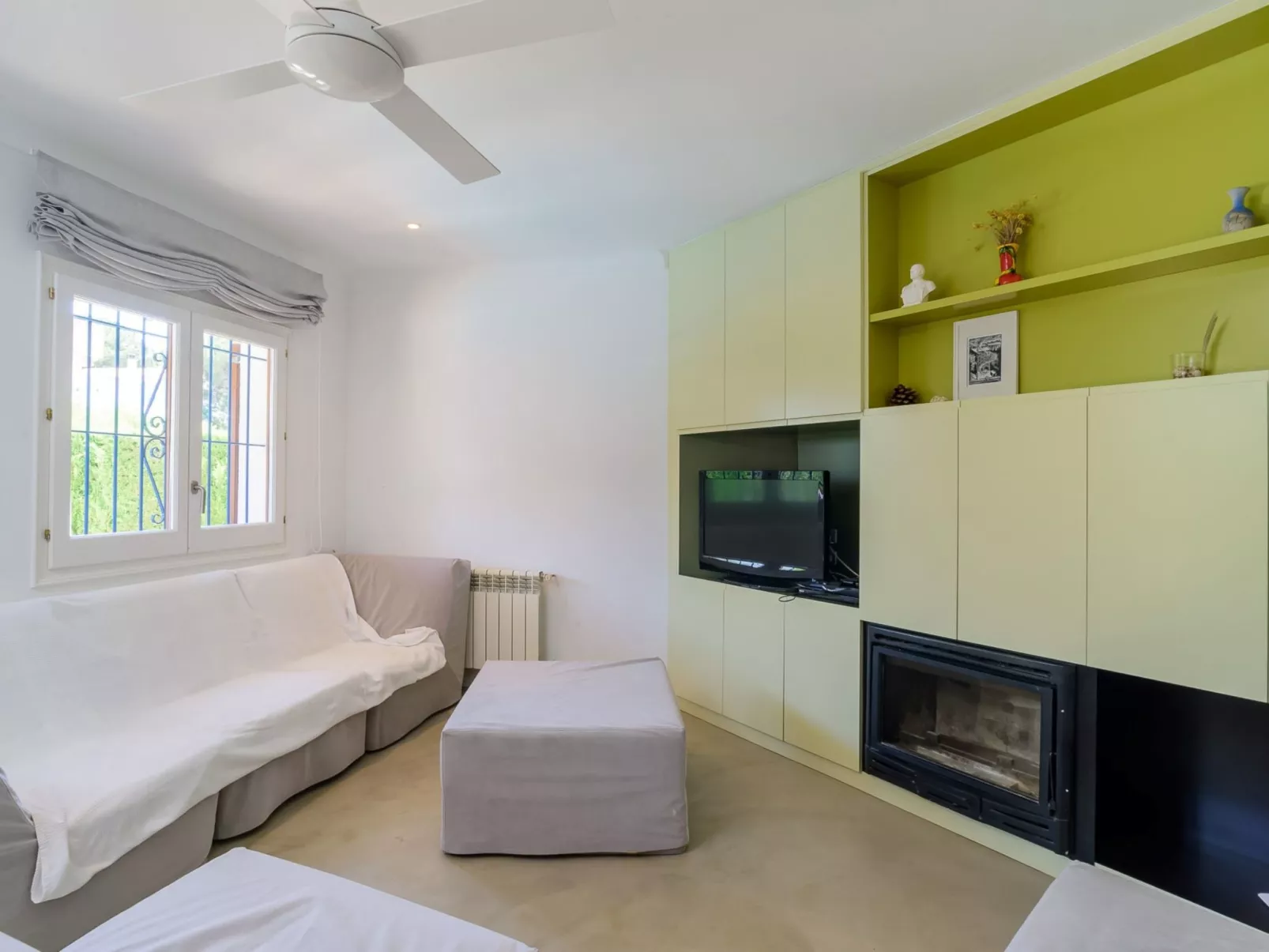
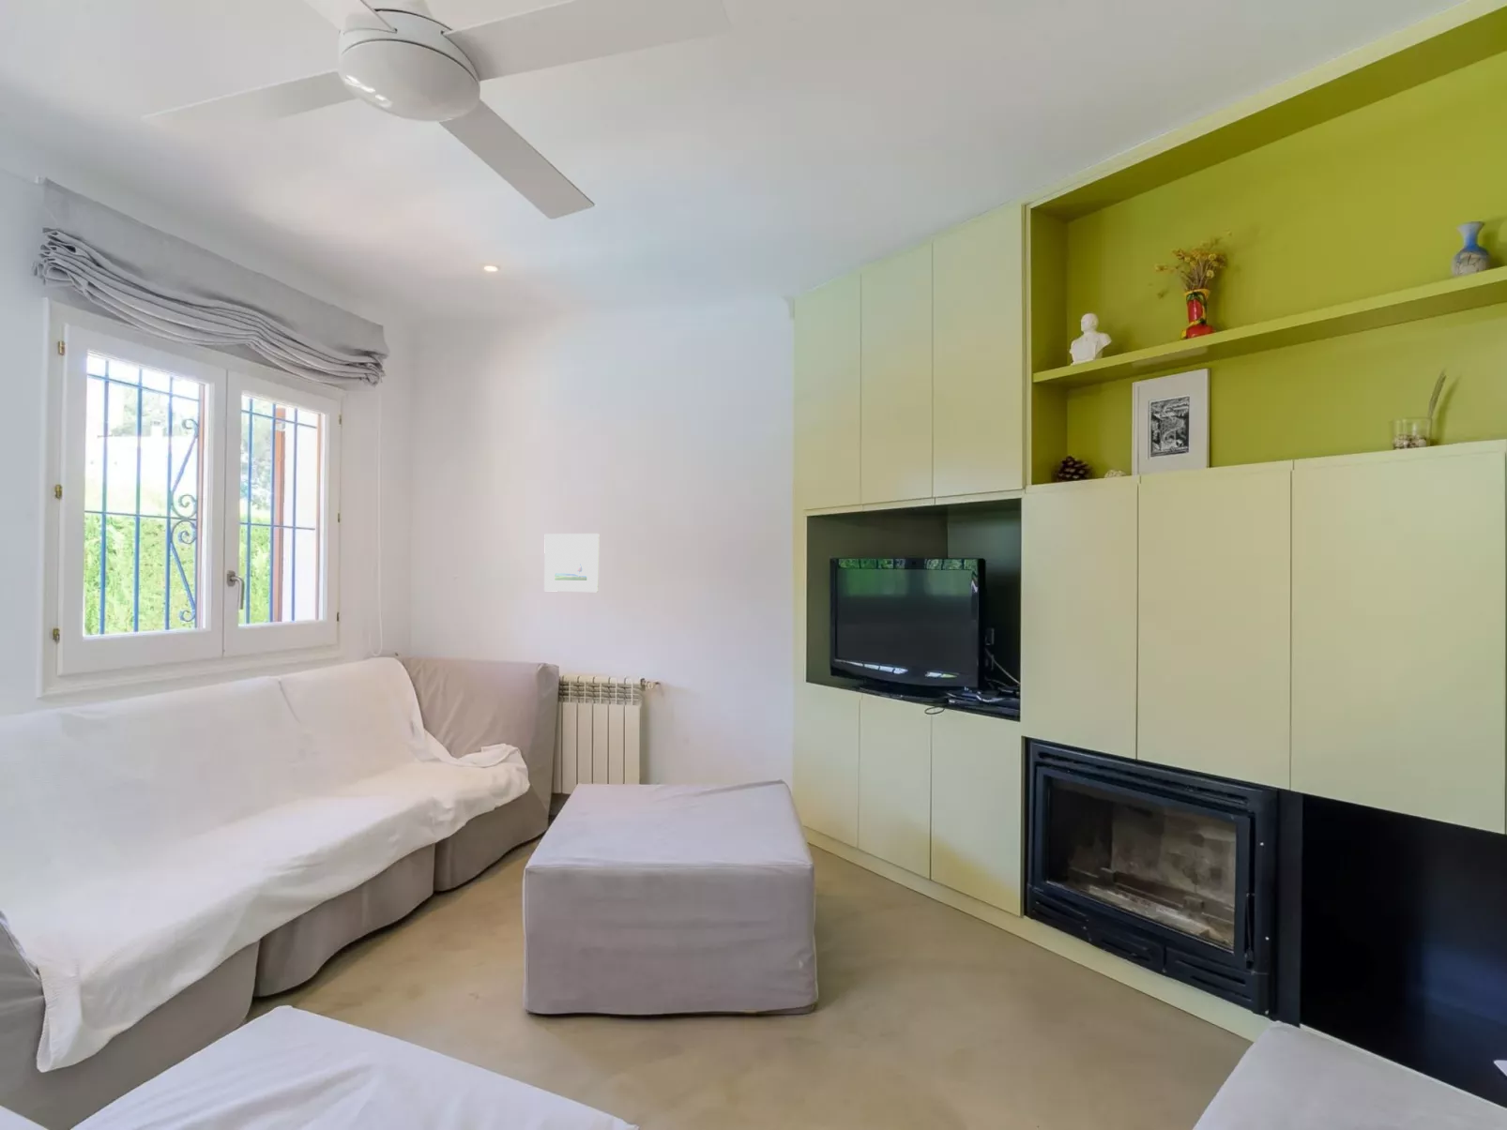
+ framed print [544,533,600,592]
